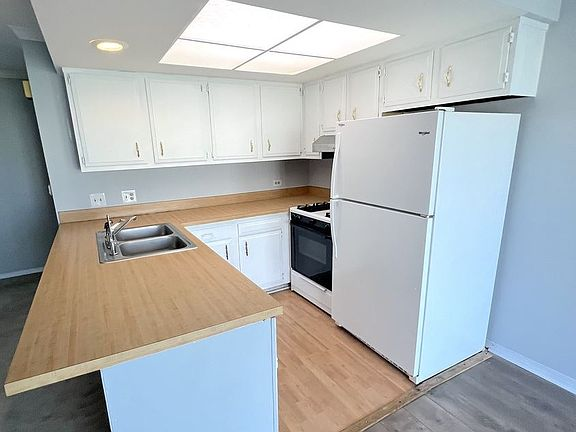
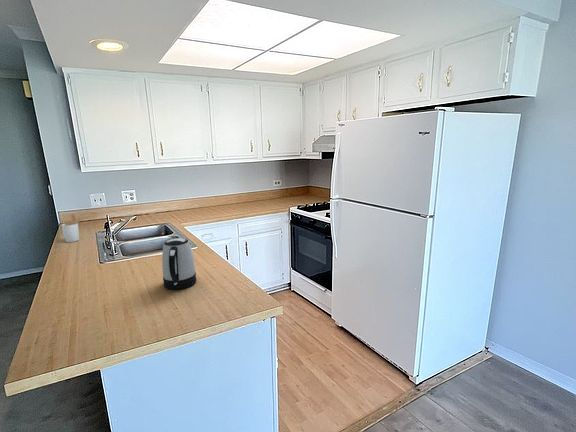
+ utensil holder [60,213,86,243]
+ kettle [161,237,197,290]
